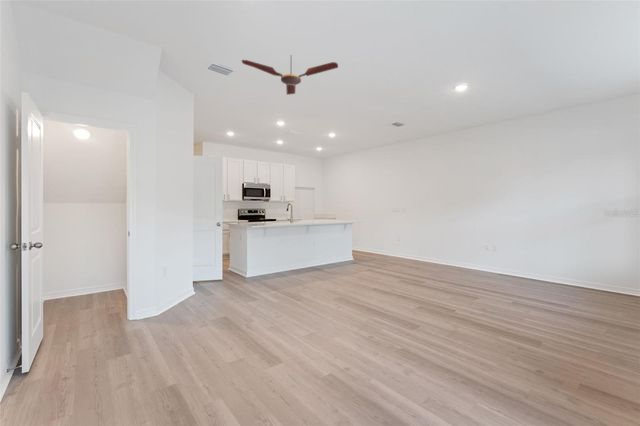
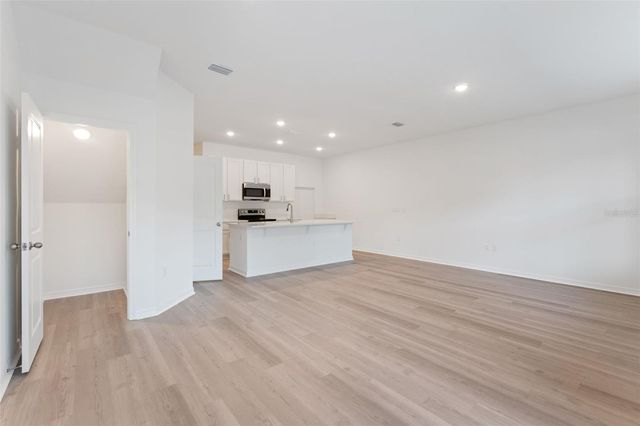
- ceiling fan [241,54,339,96]
